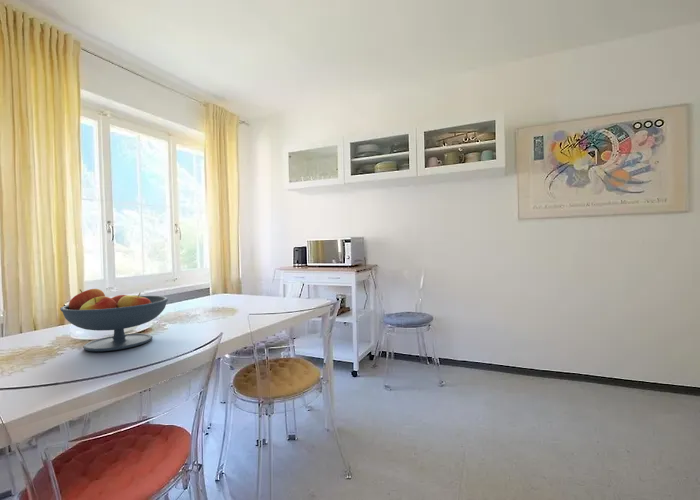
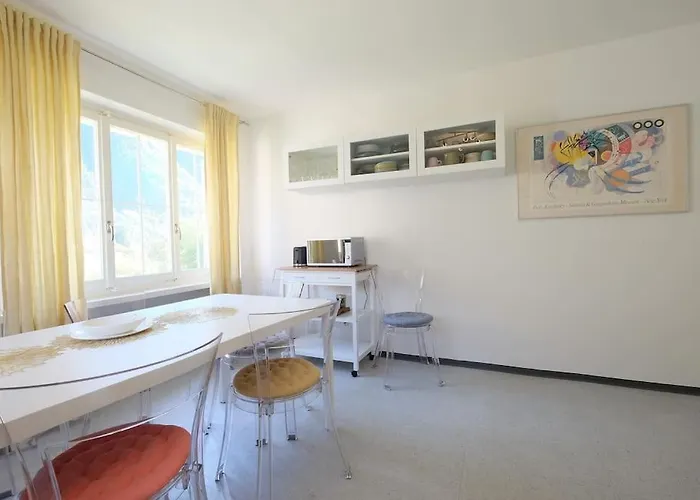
- fruit bowl [59,288,169,352]
